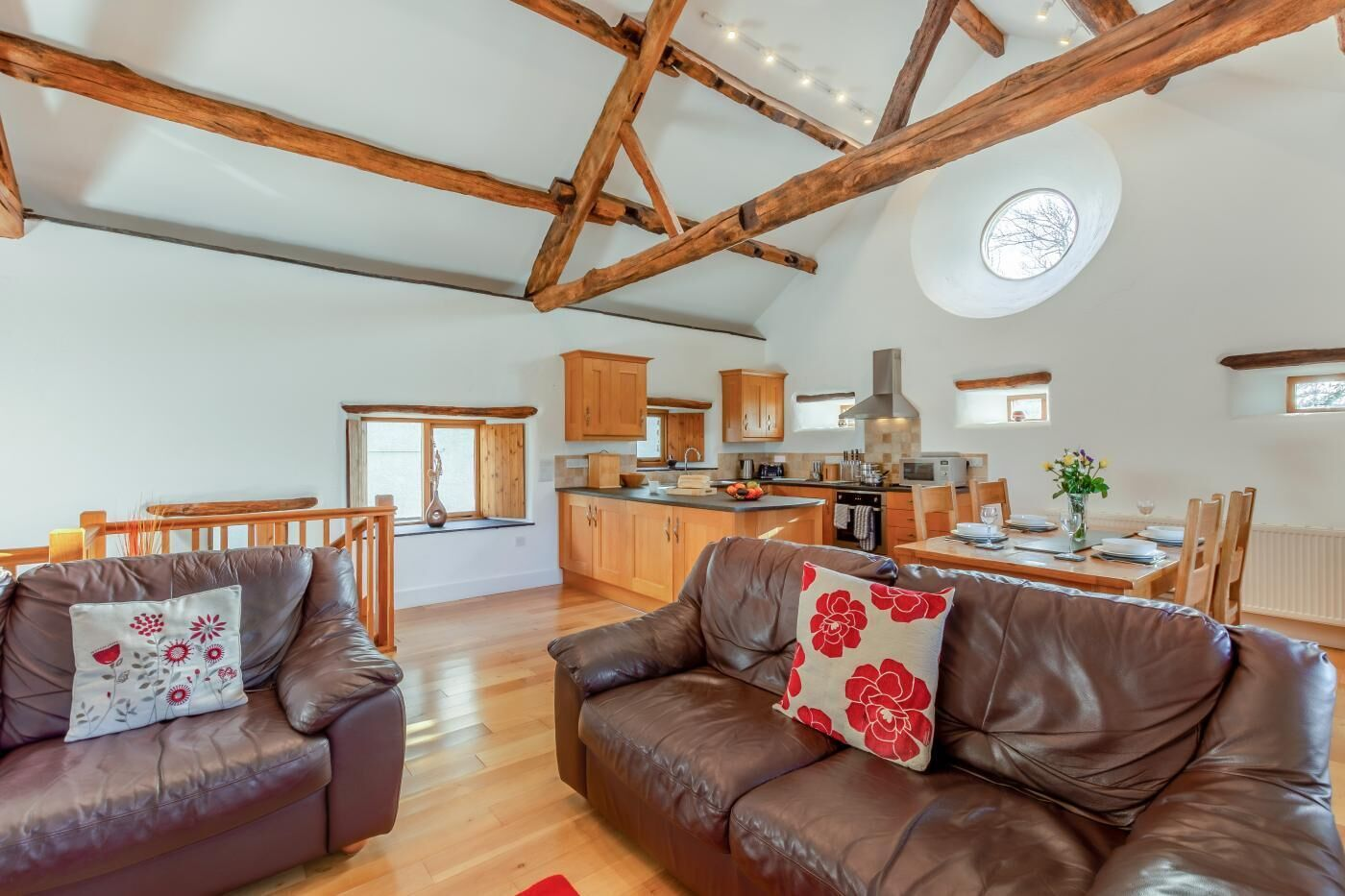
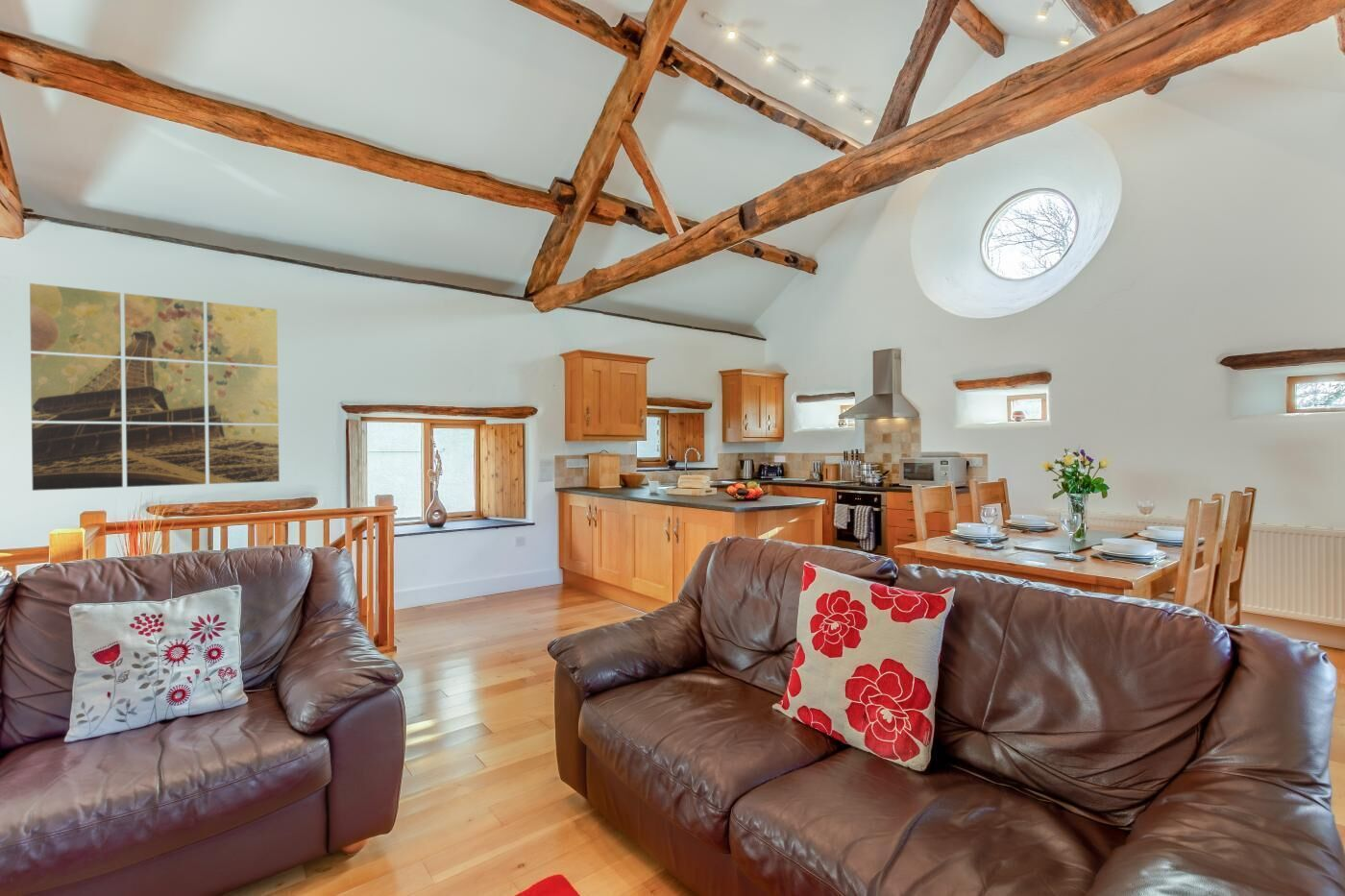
+ wall art [29,282,281,492]
